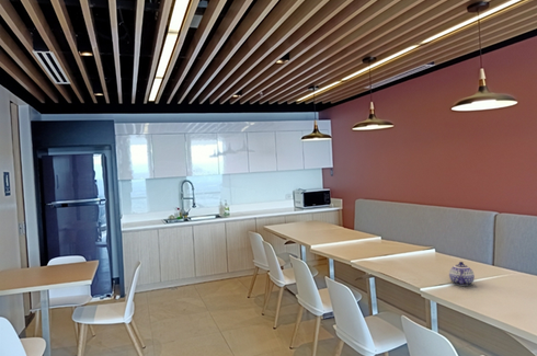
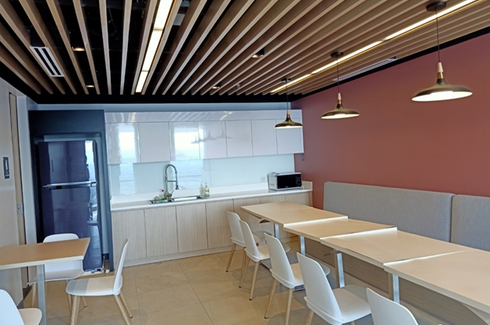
- teapot [448,261,476,287]
